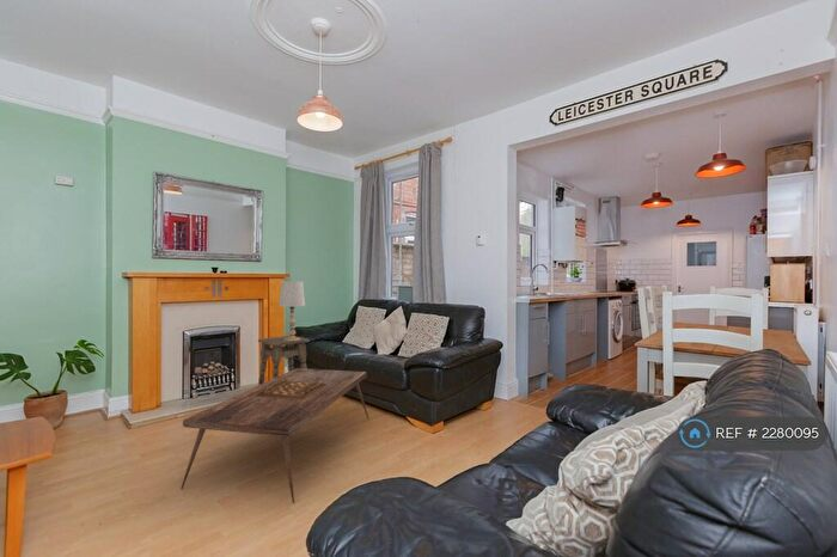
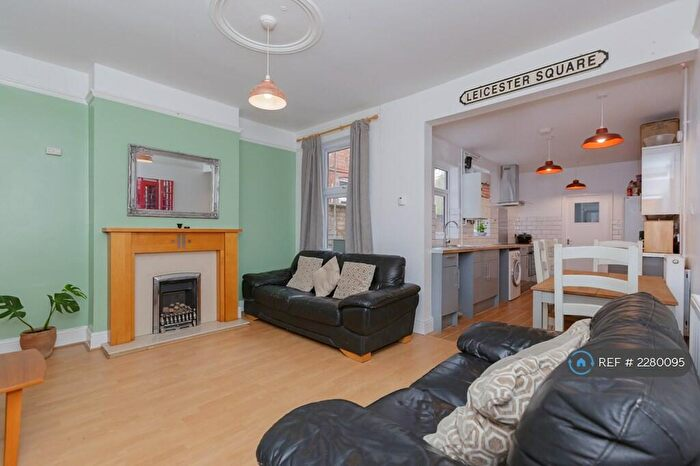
- table lamp [277,280,306,341]
- coffee table [179,367,369,504]
- side table [257,335,311,385]
